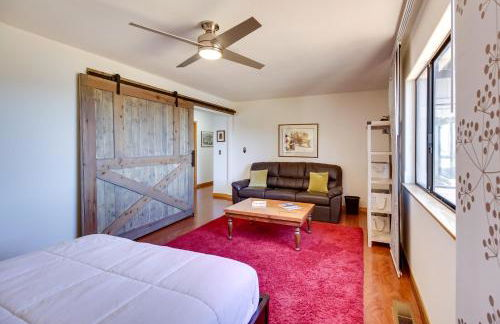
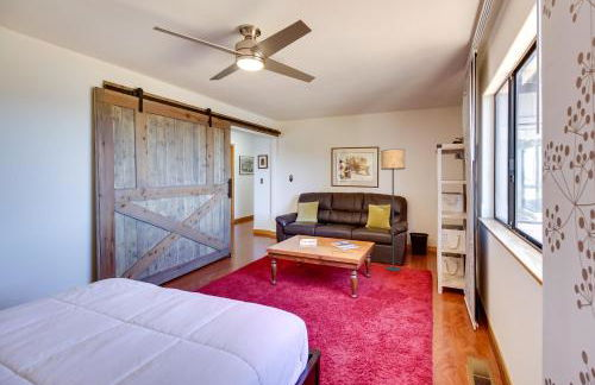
+ floor lamp [380,149,406,272]
